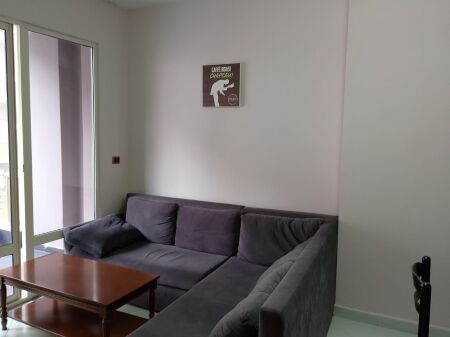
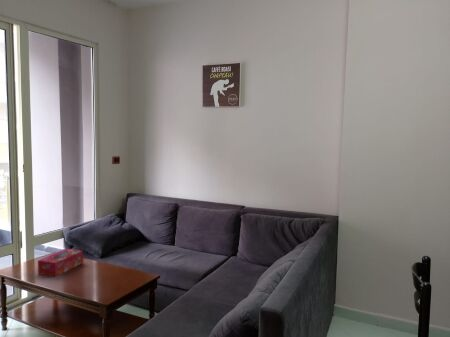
+ tissue box [37,248,84,278]
